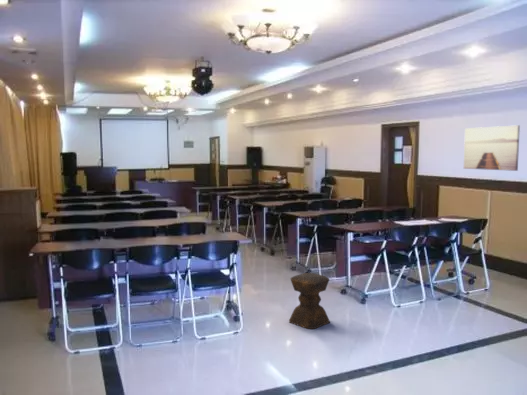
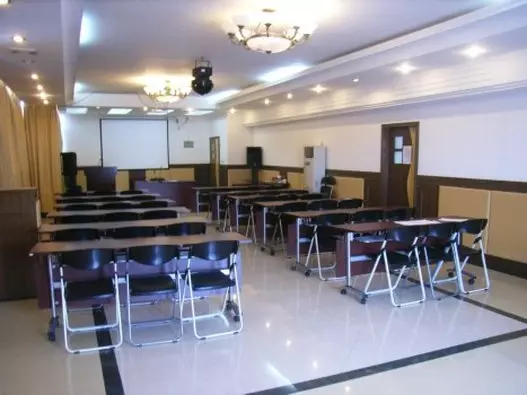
- wall art [463,124,521,172]
- stool [288,272,331,330]
